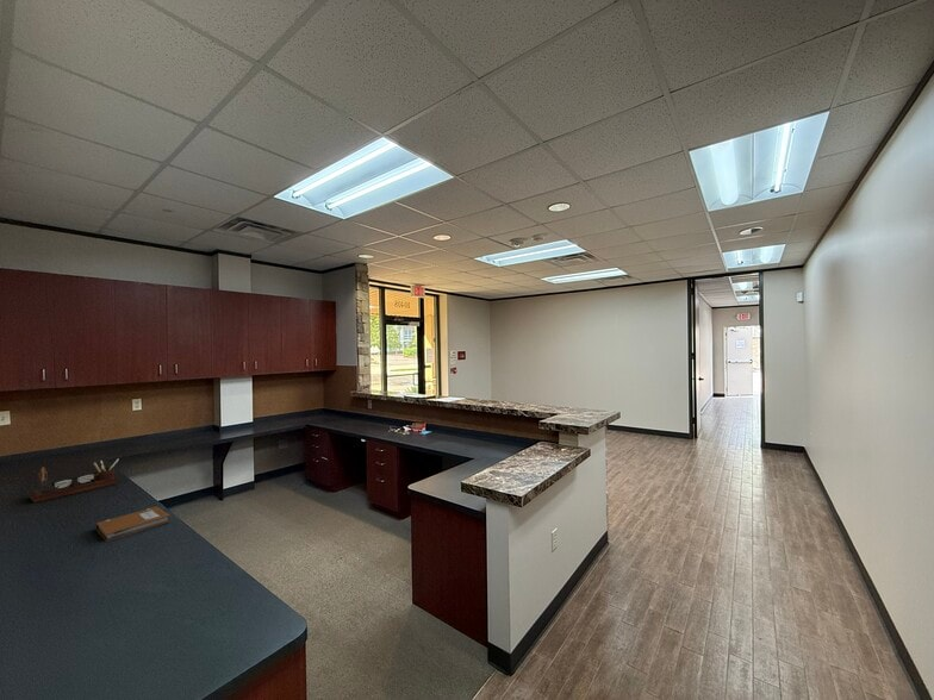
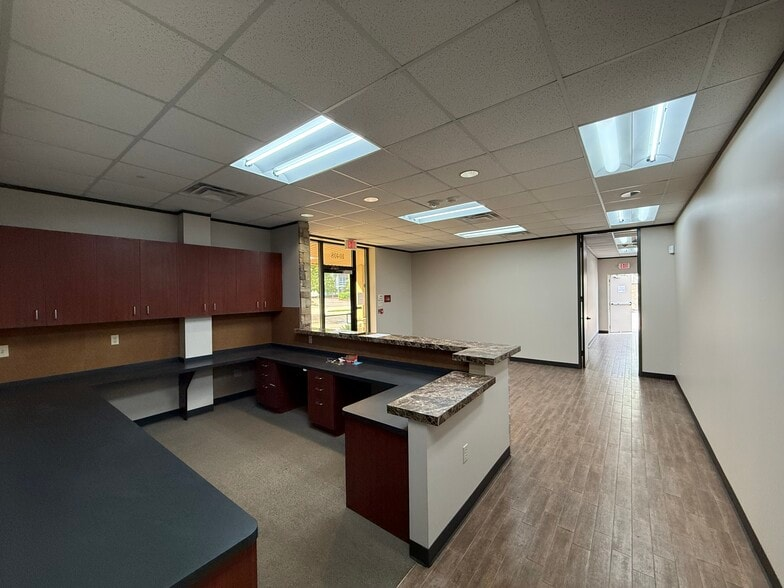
- notebook [95,505,170,542]
- desk organizer [29,457,120,504]
